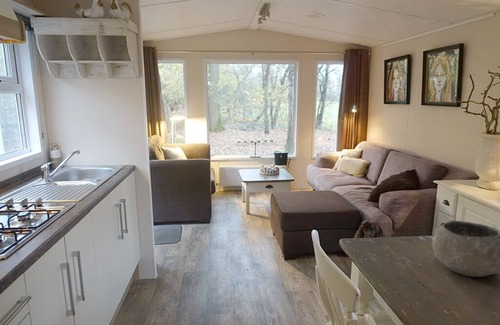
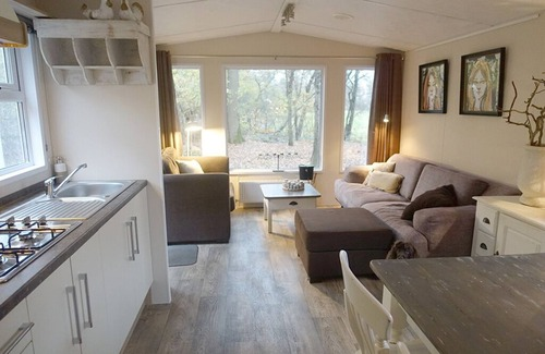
- bowl [432,220,500,278]
